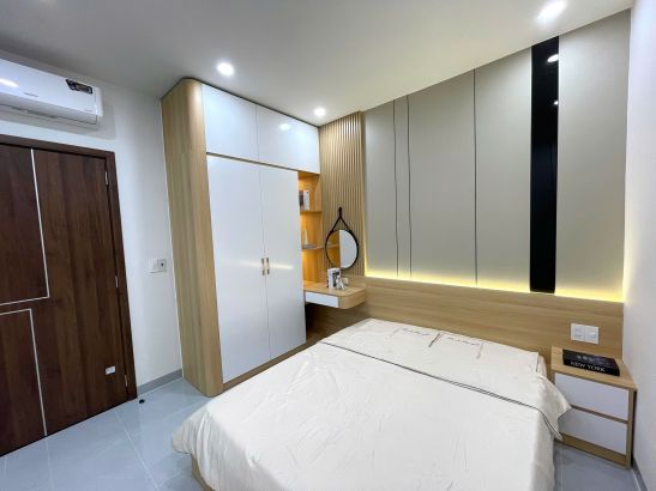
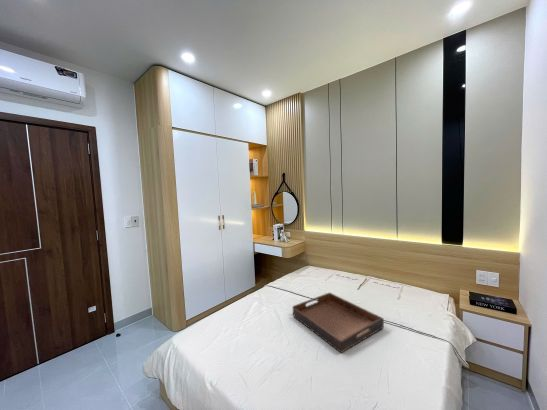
+ serving tray [292,292,385,354]
